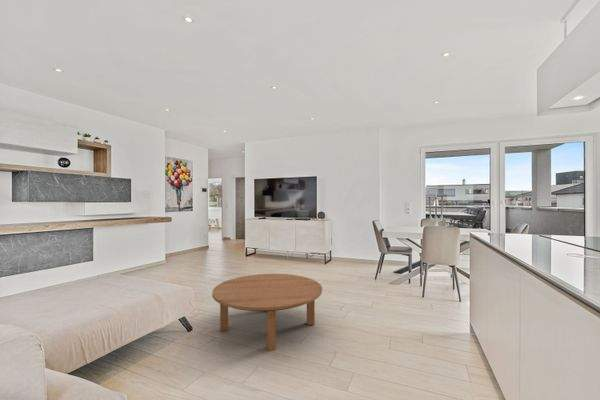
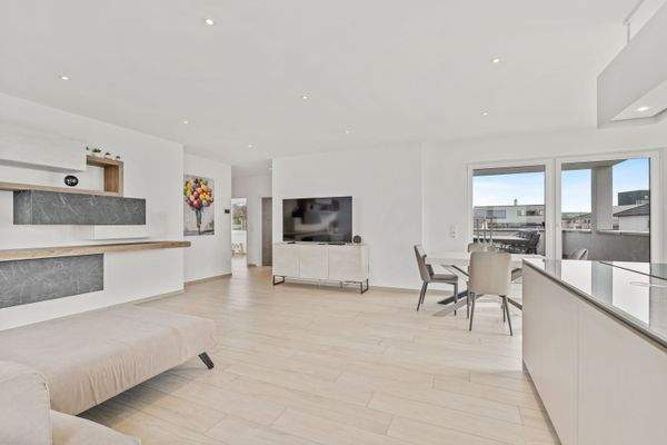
- coffee table [211,273,323,351]
